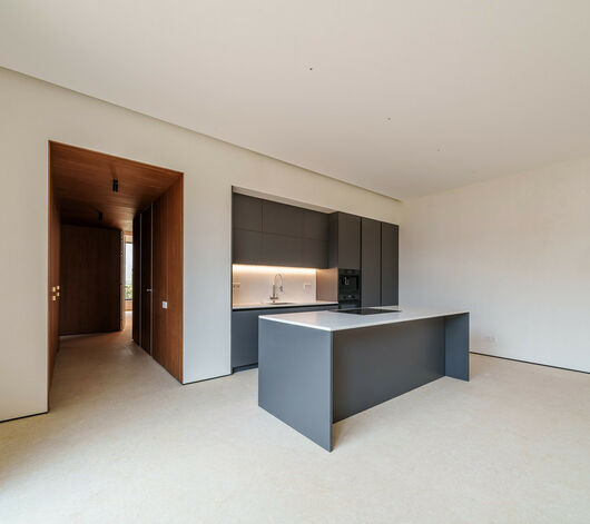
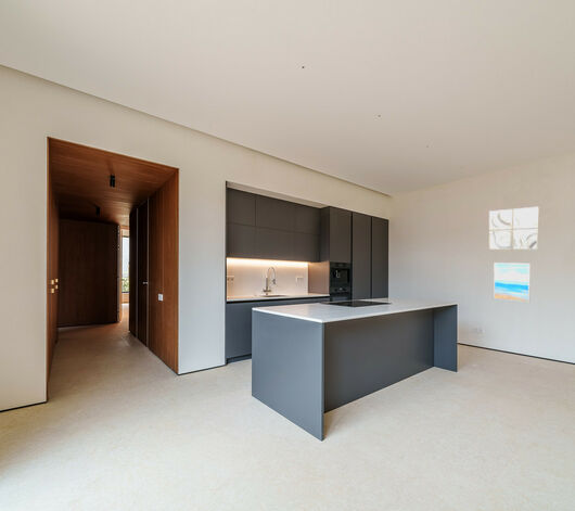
+ wall art [493,261,532,303]
+ wall art [488,206,539,251]
